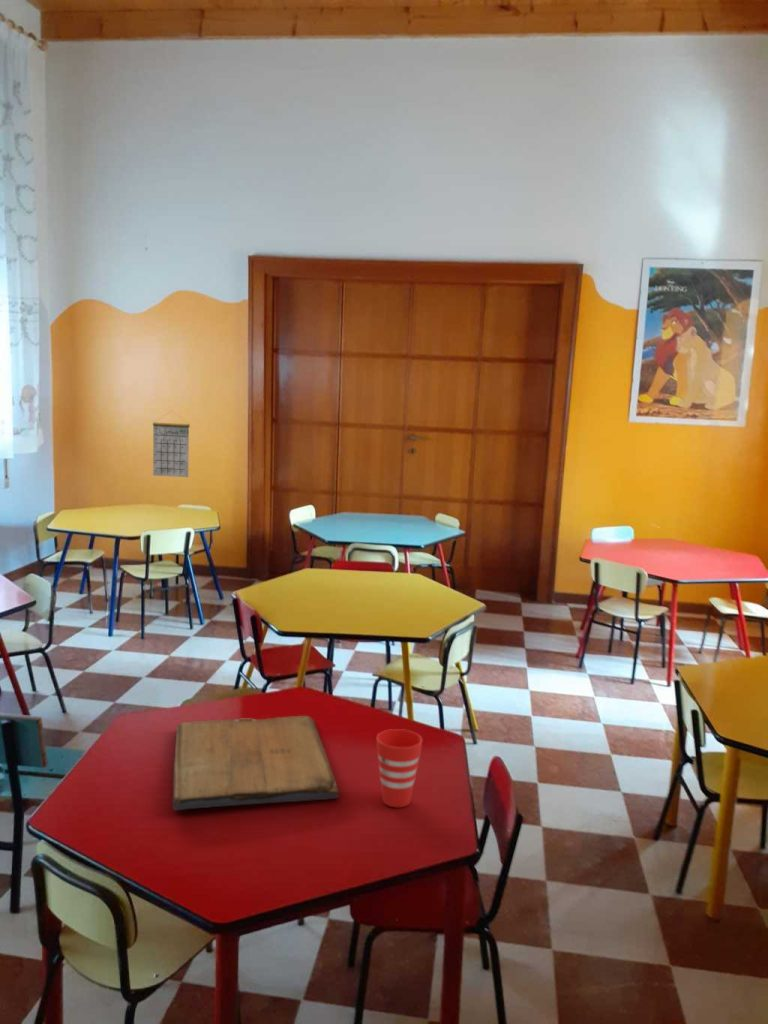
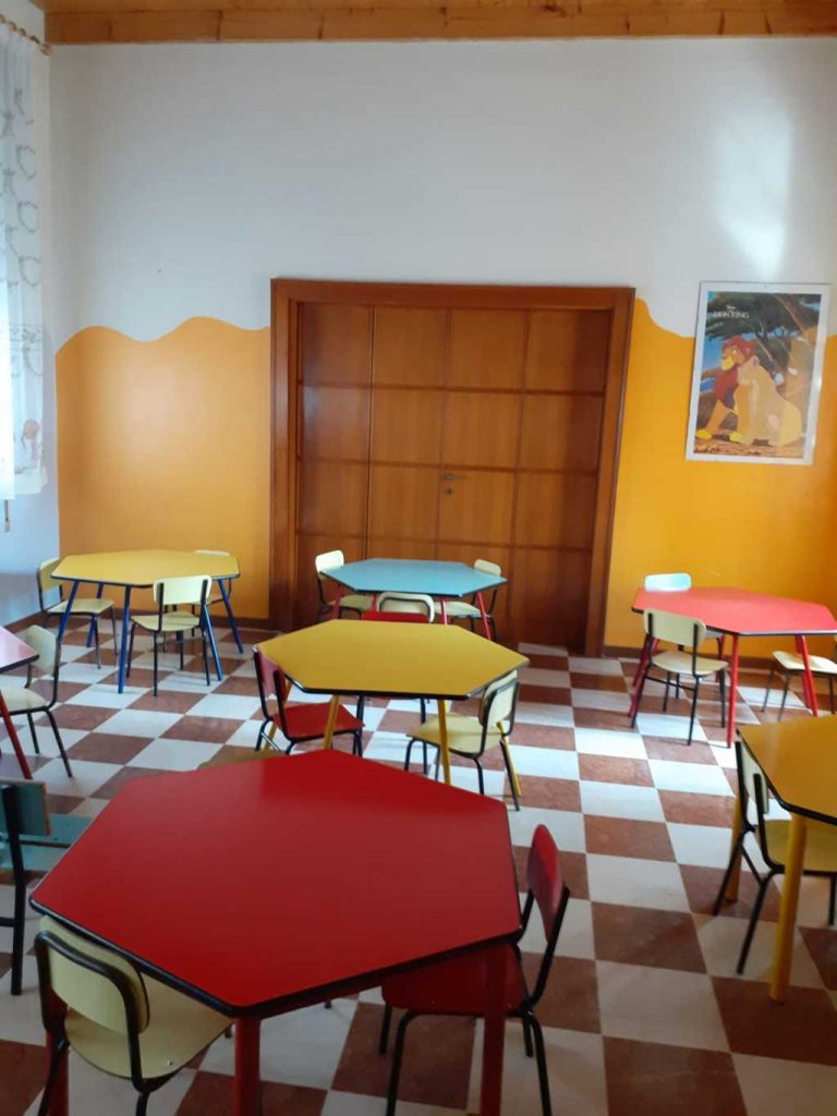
- religious icon [172,715,340,811]
- calendar [152,410,191,478]
- cup [376,728,423,808]
